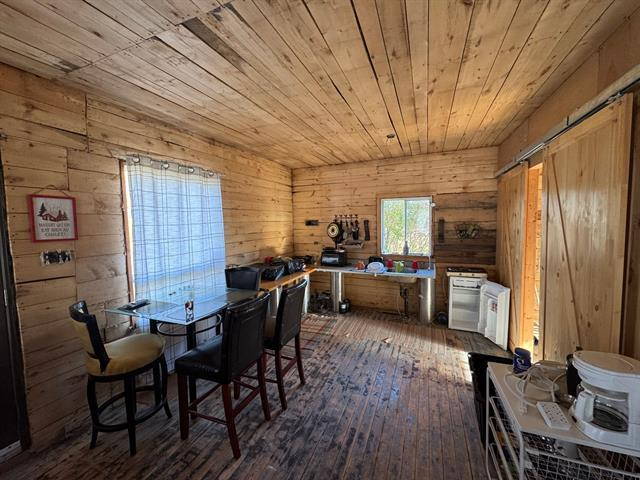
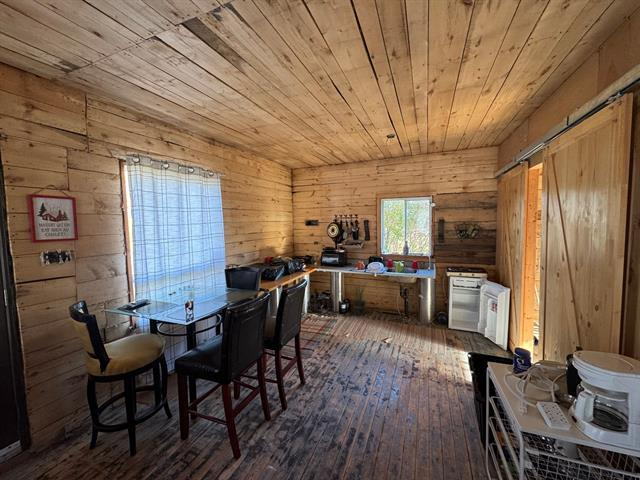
+ potted plant [350,276,370,316]
